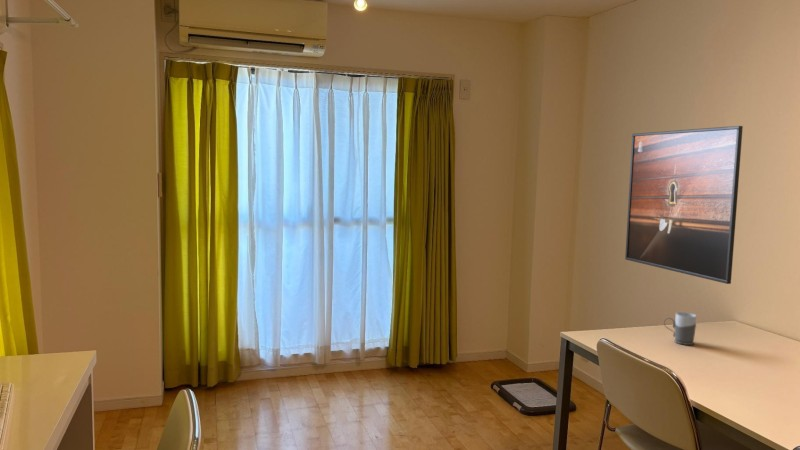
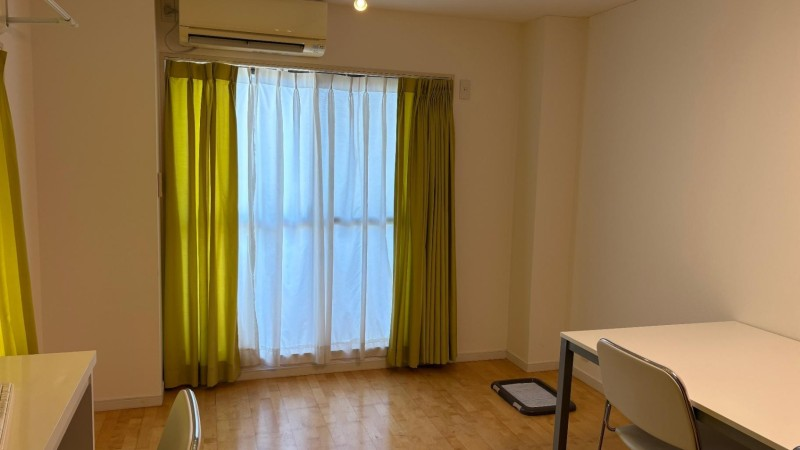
- mug [663,311,697,346]
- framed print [624,125,744,285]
